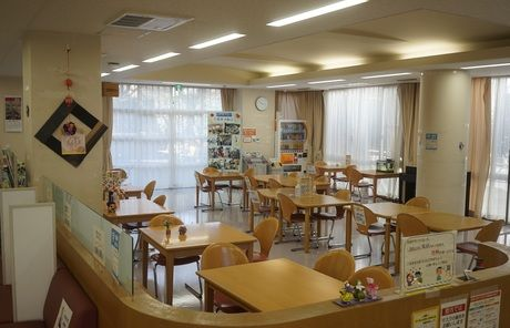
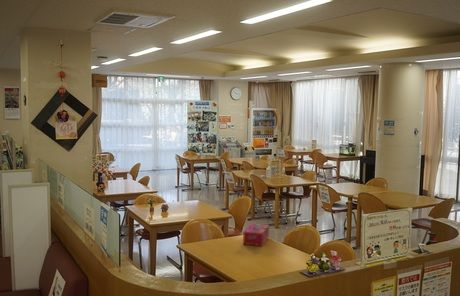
+ tissue box [242,222,270,247]
